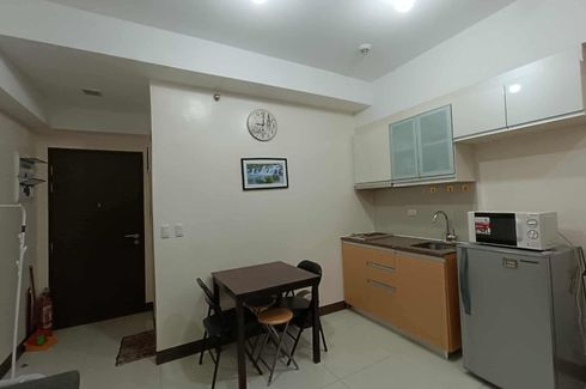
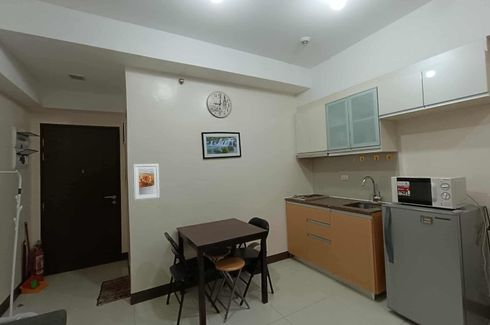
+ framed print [132,163,160,201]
